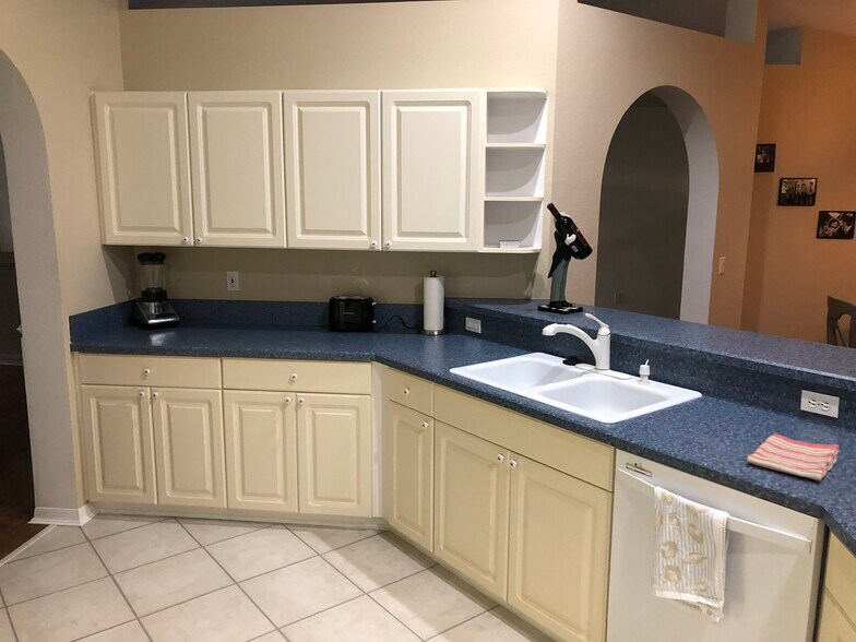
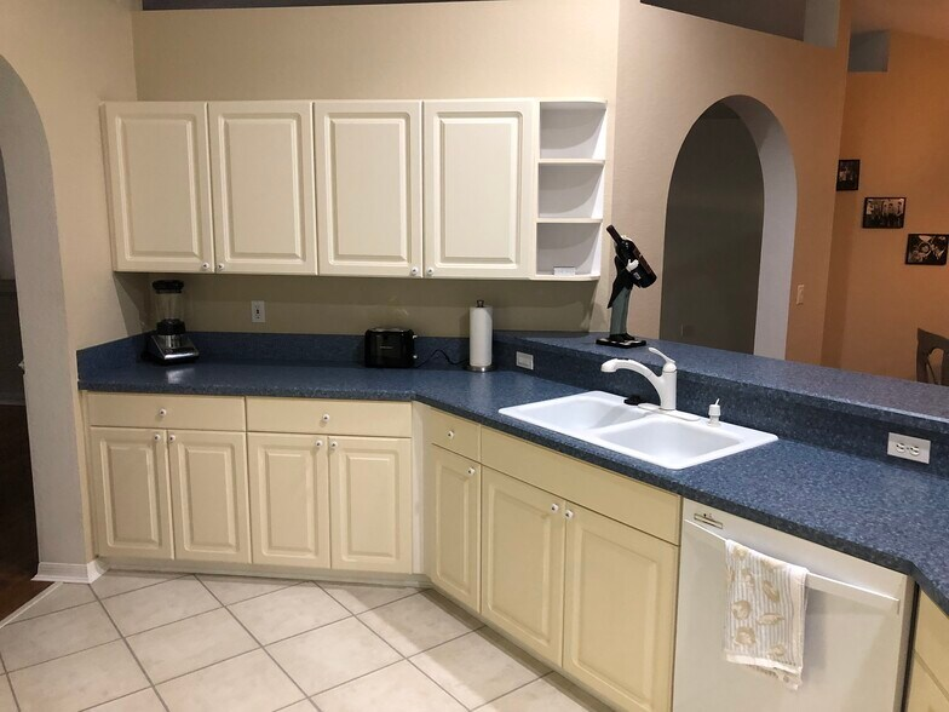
- dish towel [746,432,840,482]
